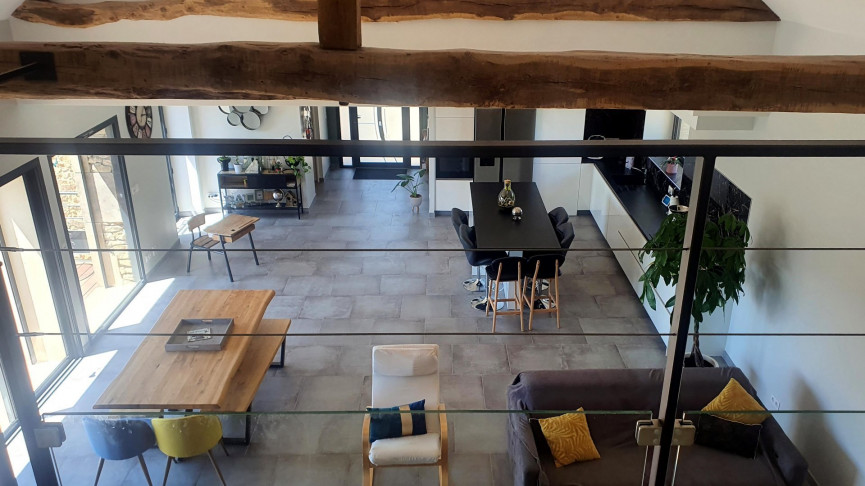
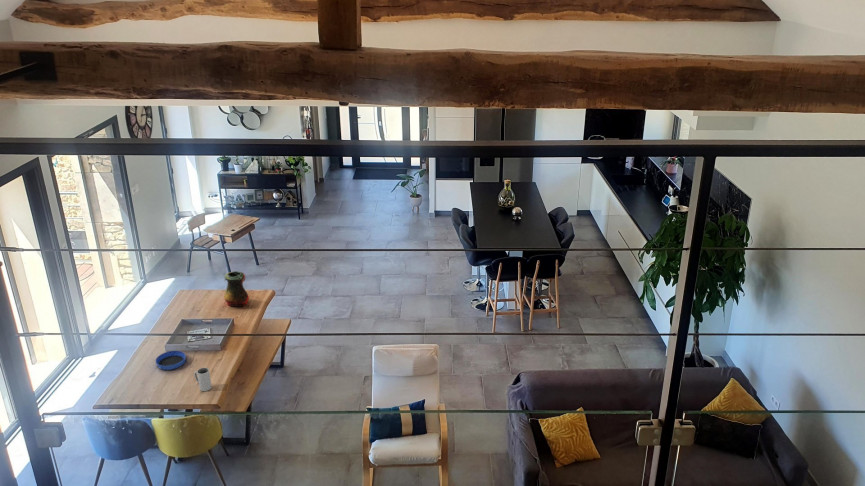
+ mug [193,367,213,392]
+ bowl [155,350,187,371]
+ vase [223,270,250,308]
